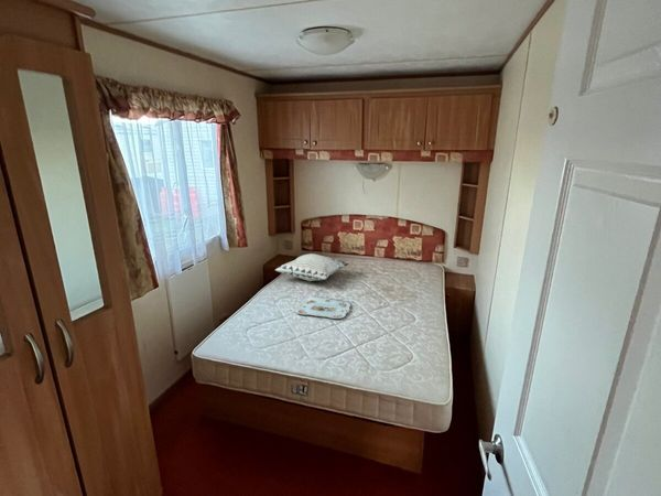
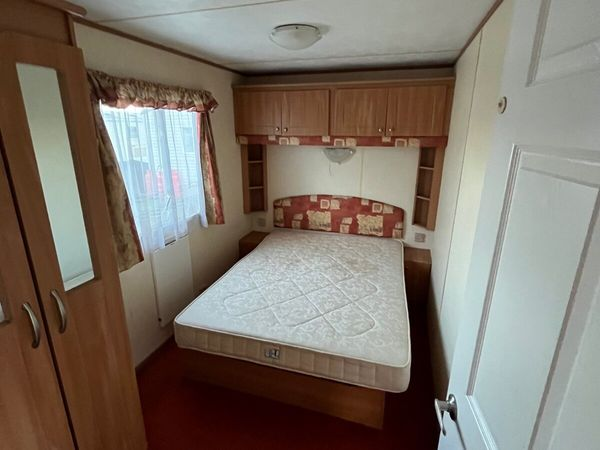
- decorative pillow [274,252,350,282]
- serving tray [294,296,351,320]
